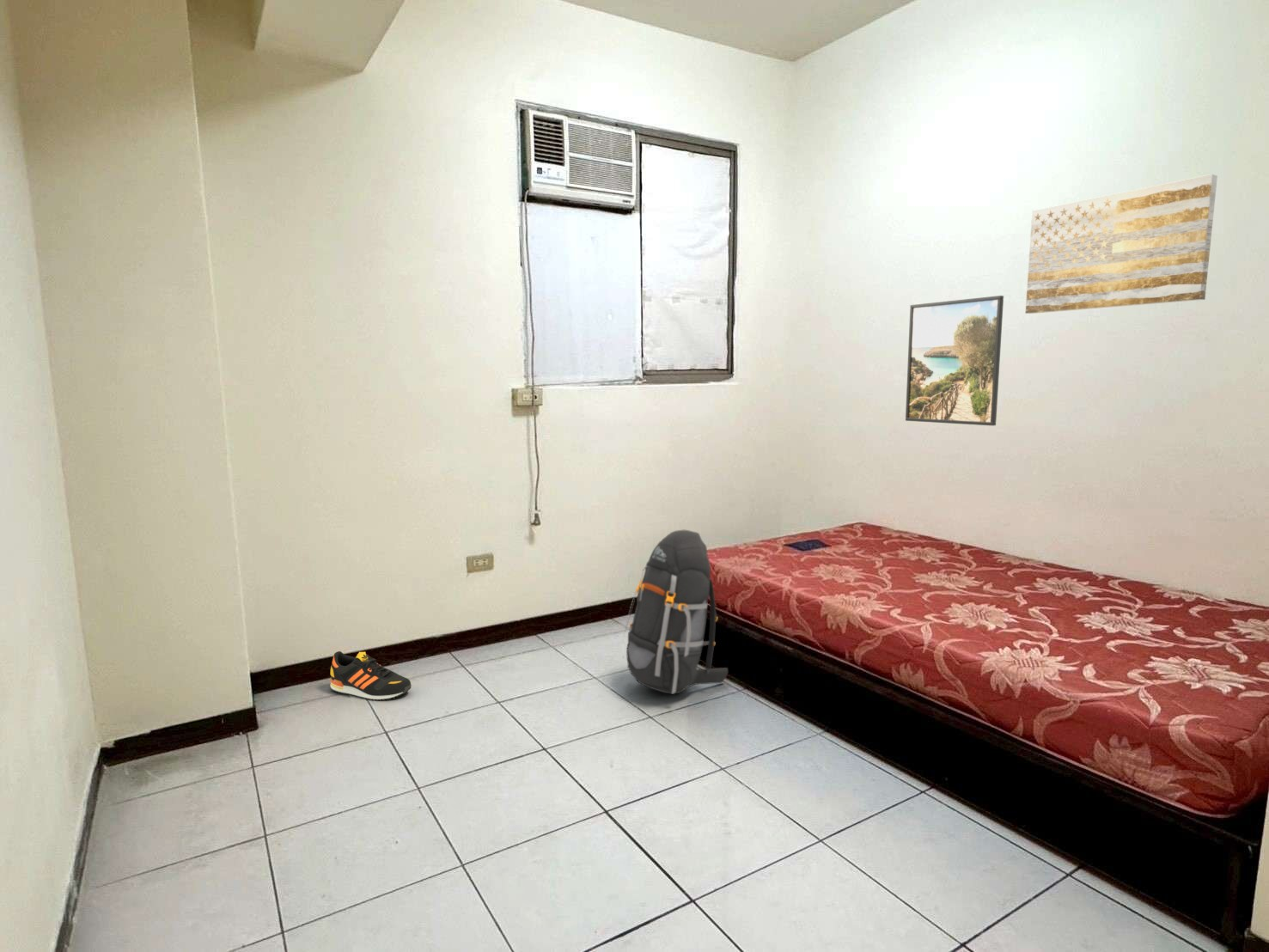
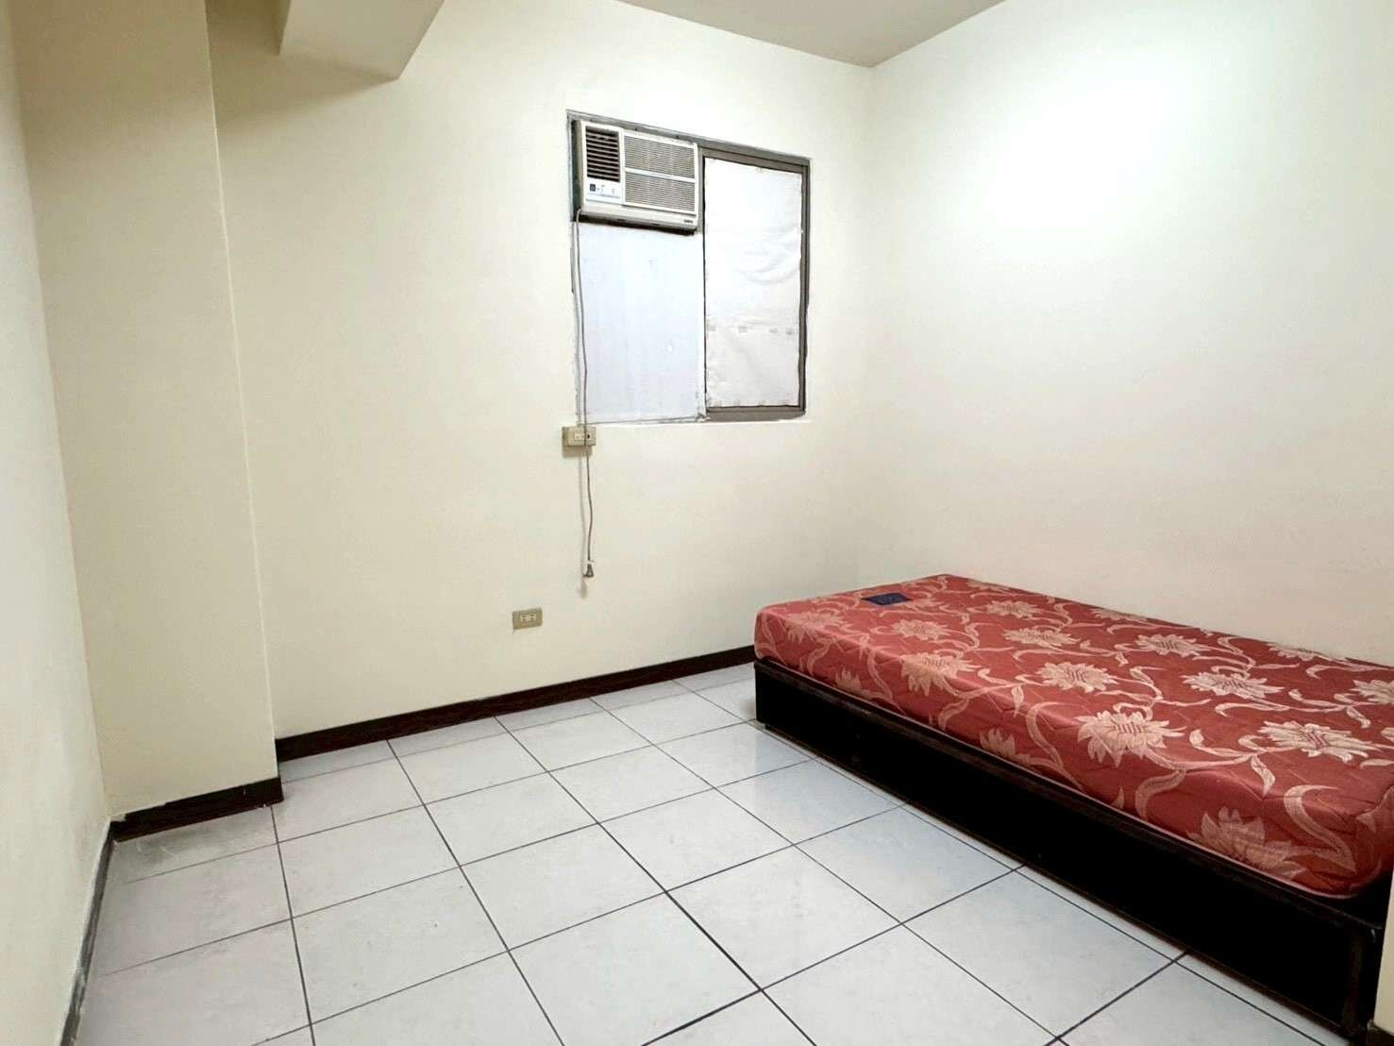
- backpack [622,529,729,695]
- shoe [329,650,412,702]
- wall art [1024,174,1218,314]
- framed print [905,295,1004,427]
